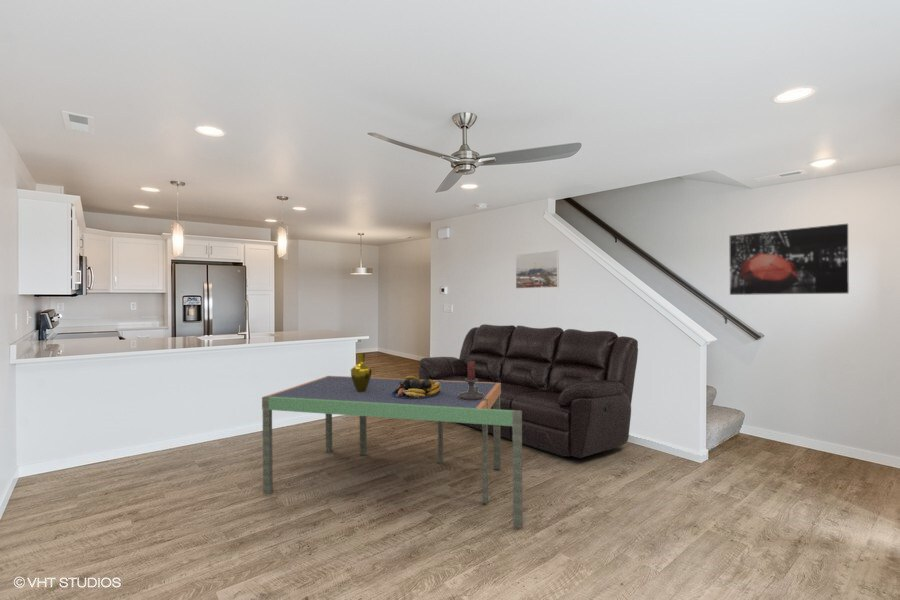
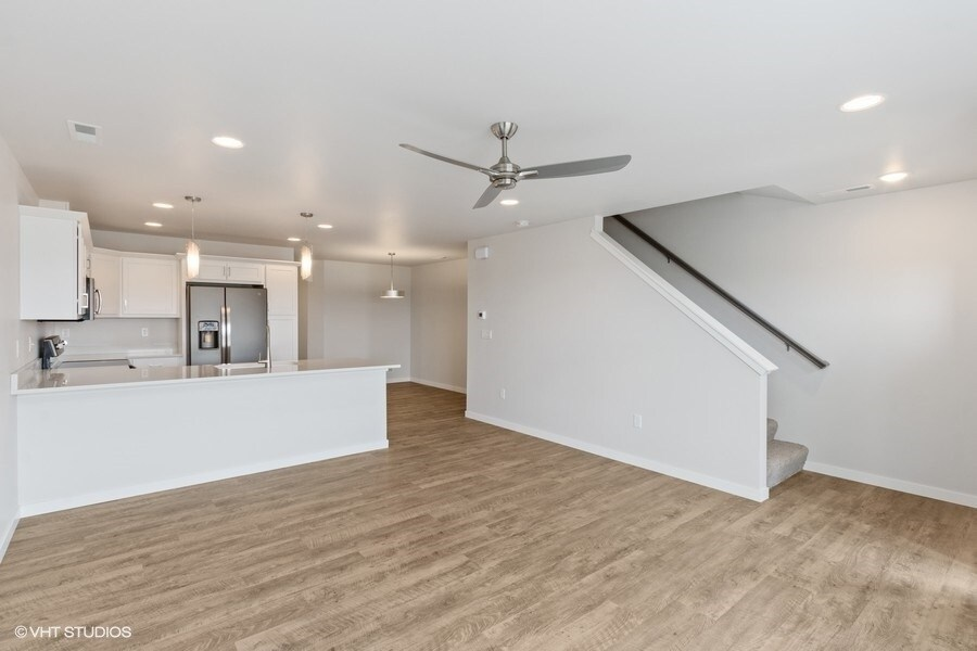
- dining table [261,375,523,528]
- candle holder [458,361,484,400]
- vase [350,352,373,392]
- fruit bowl [391,375,441,399]
- sofa [418,323,639,459]
- wall art [729,223,850,296]
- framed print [515,250,560,289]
